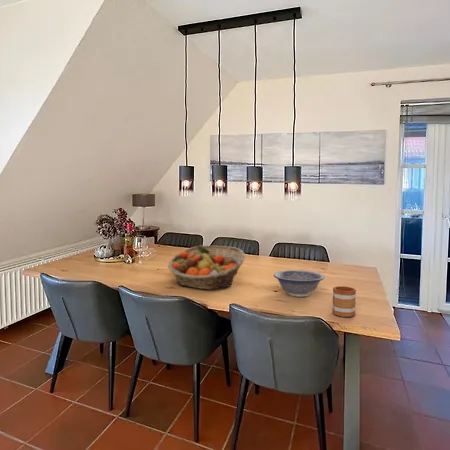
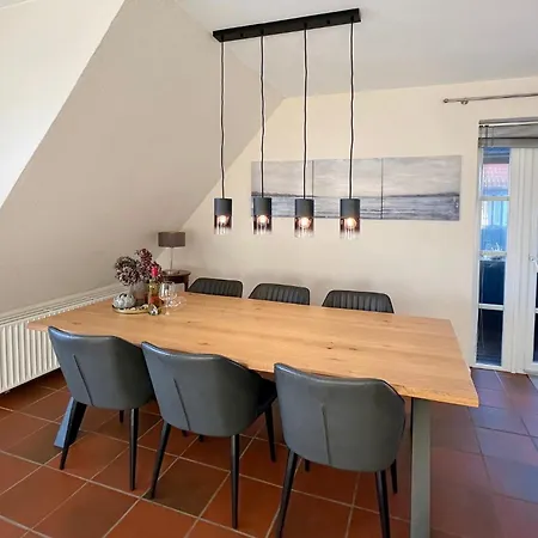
- decorative bowl [273,269,326,298]
- mug [331,285,357,318]
- fruit basket [167,244,246,290]
